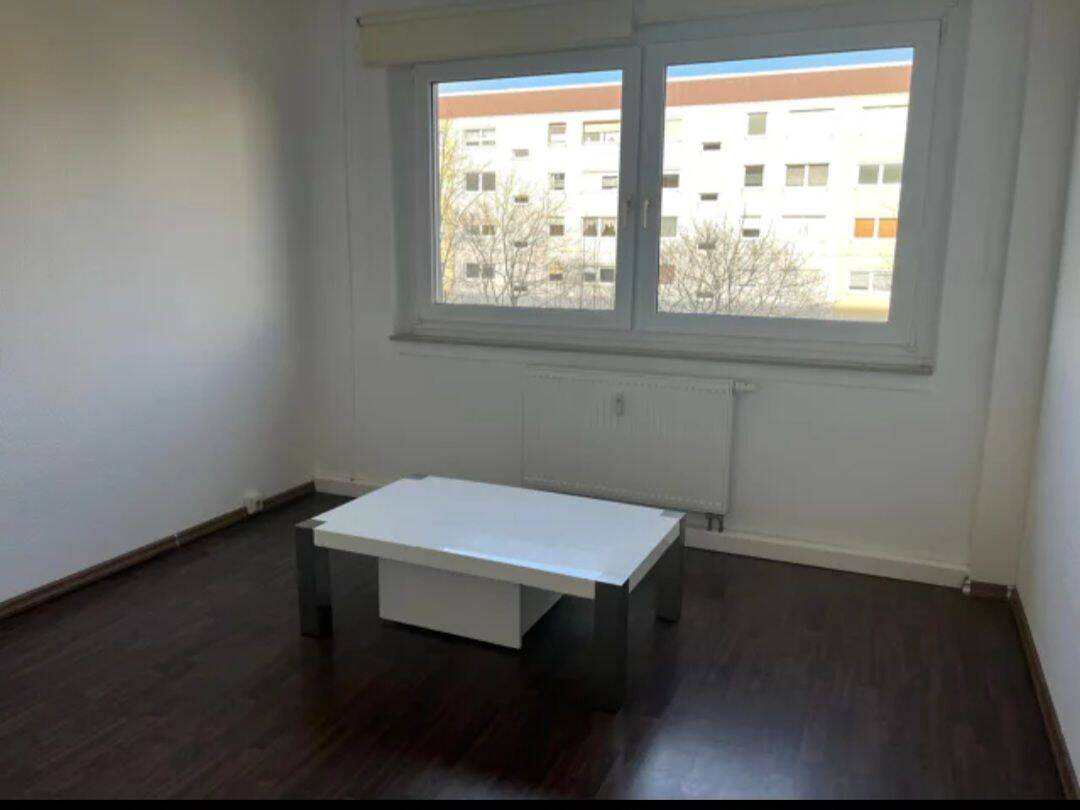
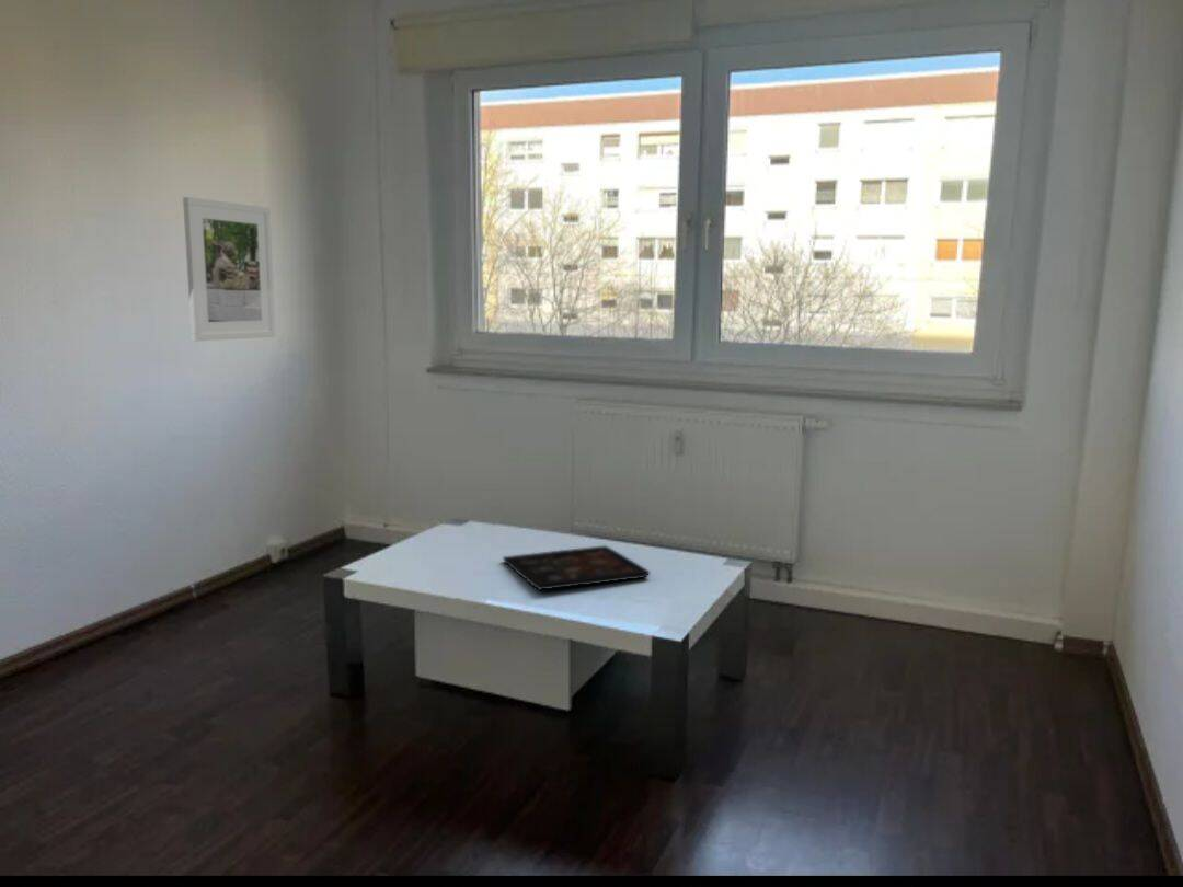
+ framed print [182,196,277,342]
+ decorative tray [502,544,651,591]
